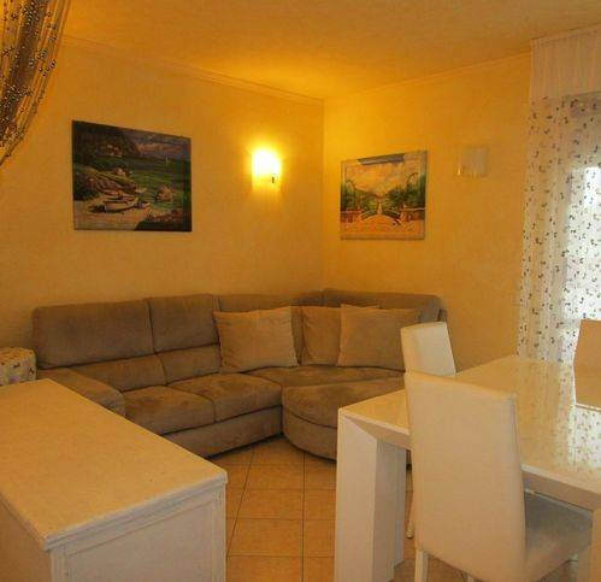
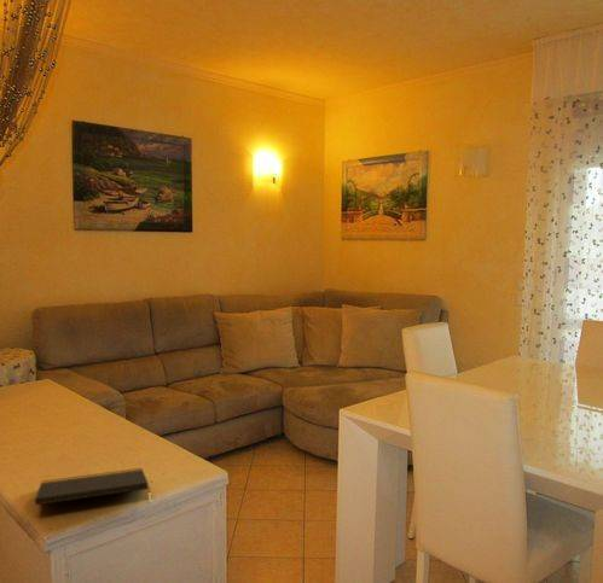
+ notepad [34,467,151,507]
